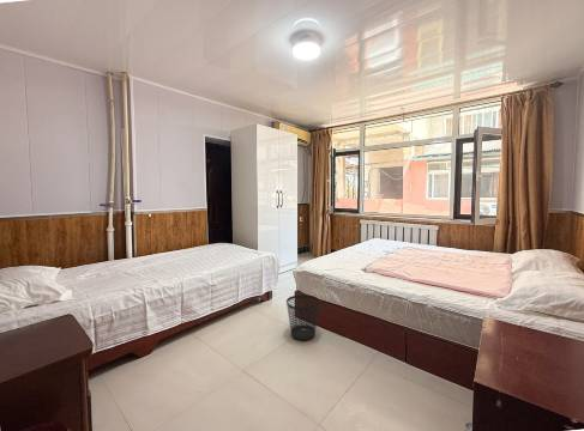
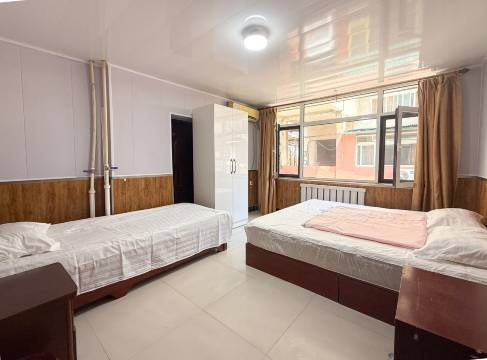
- wastebasket [285,293,321,341]
